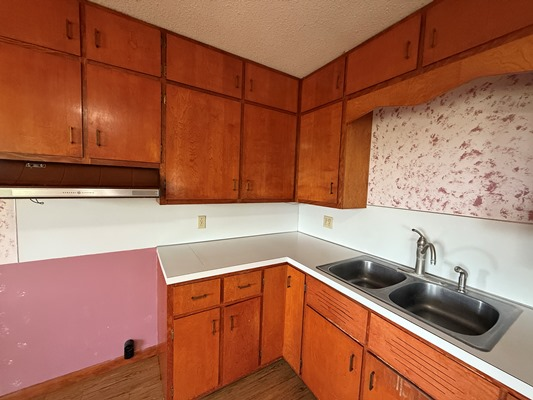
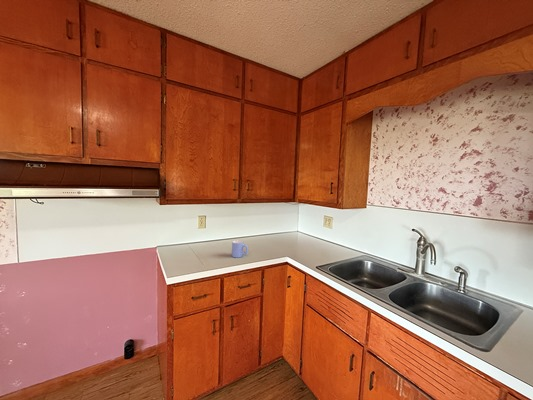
+ mug [231,240,249,258]
